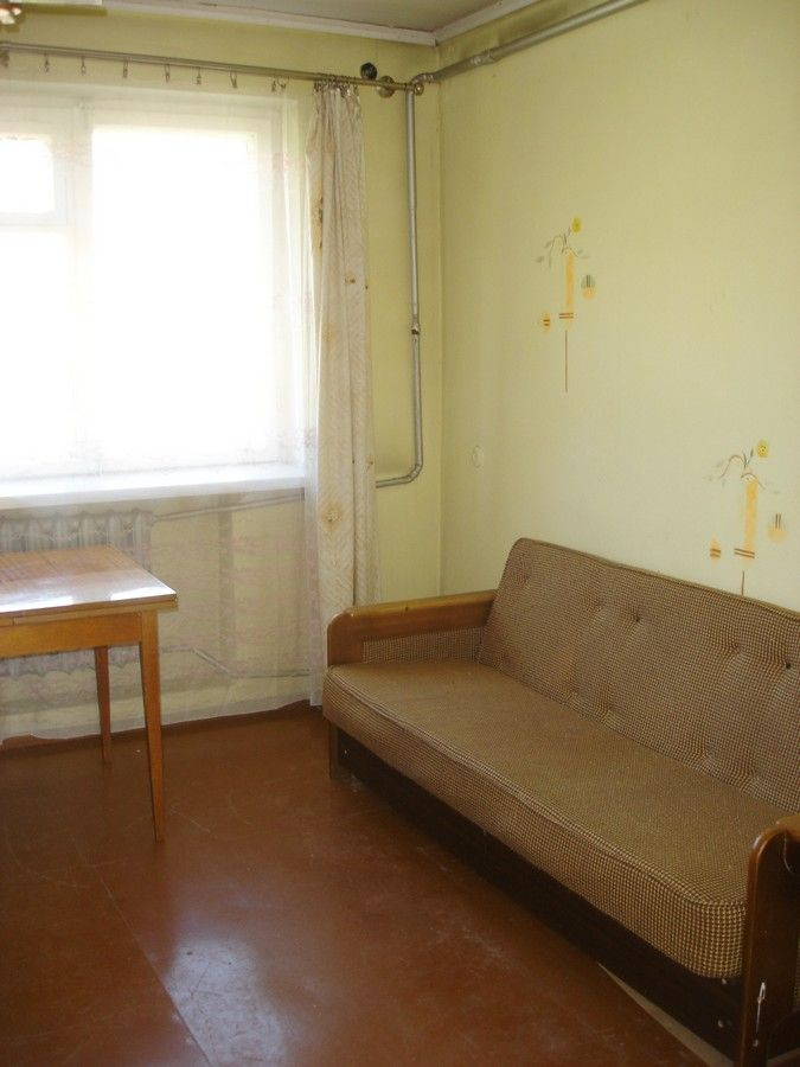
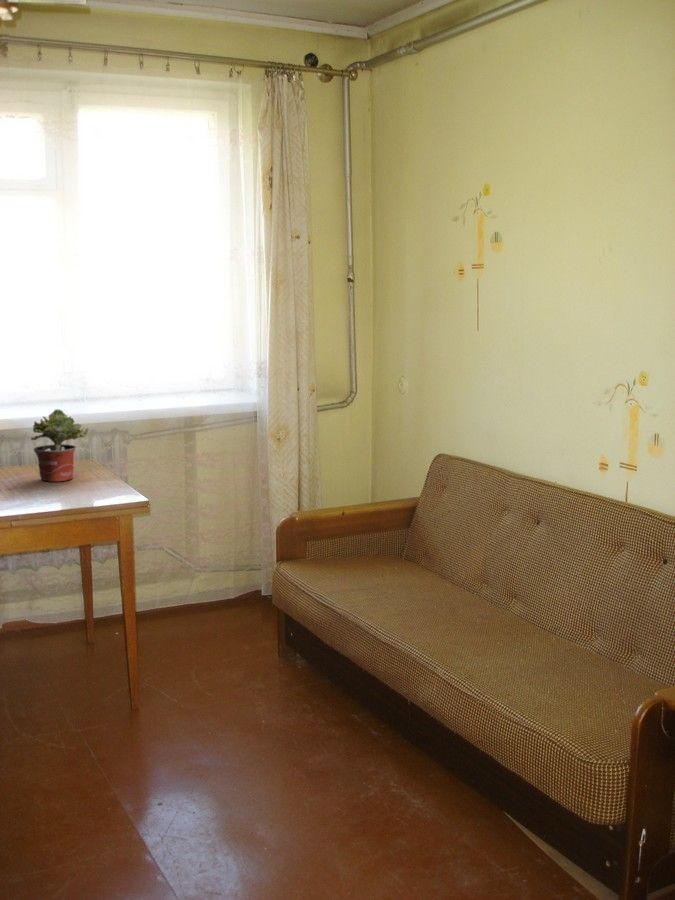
+ potted plant [30,408,90,482]
